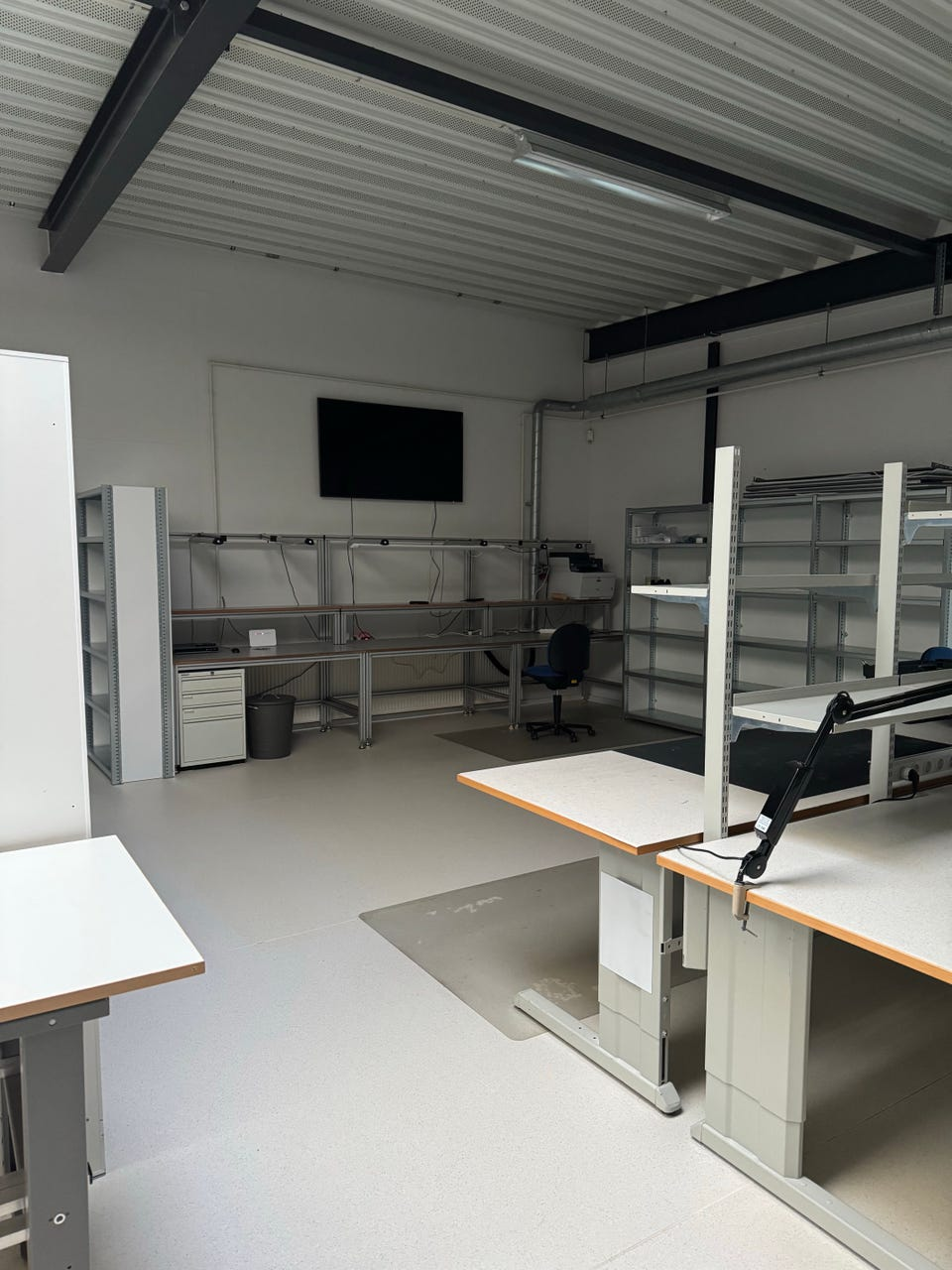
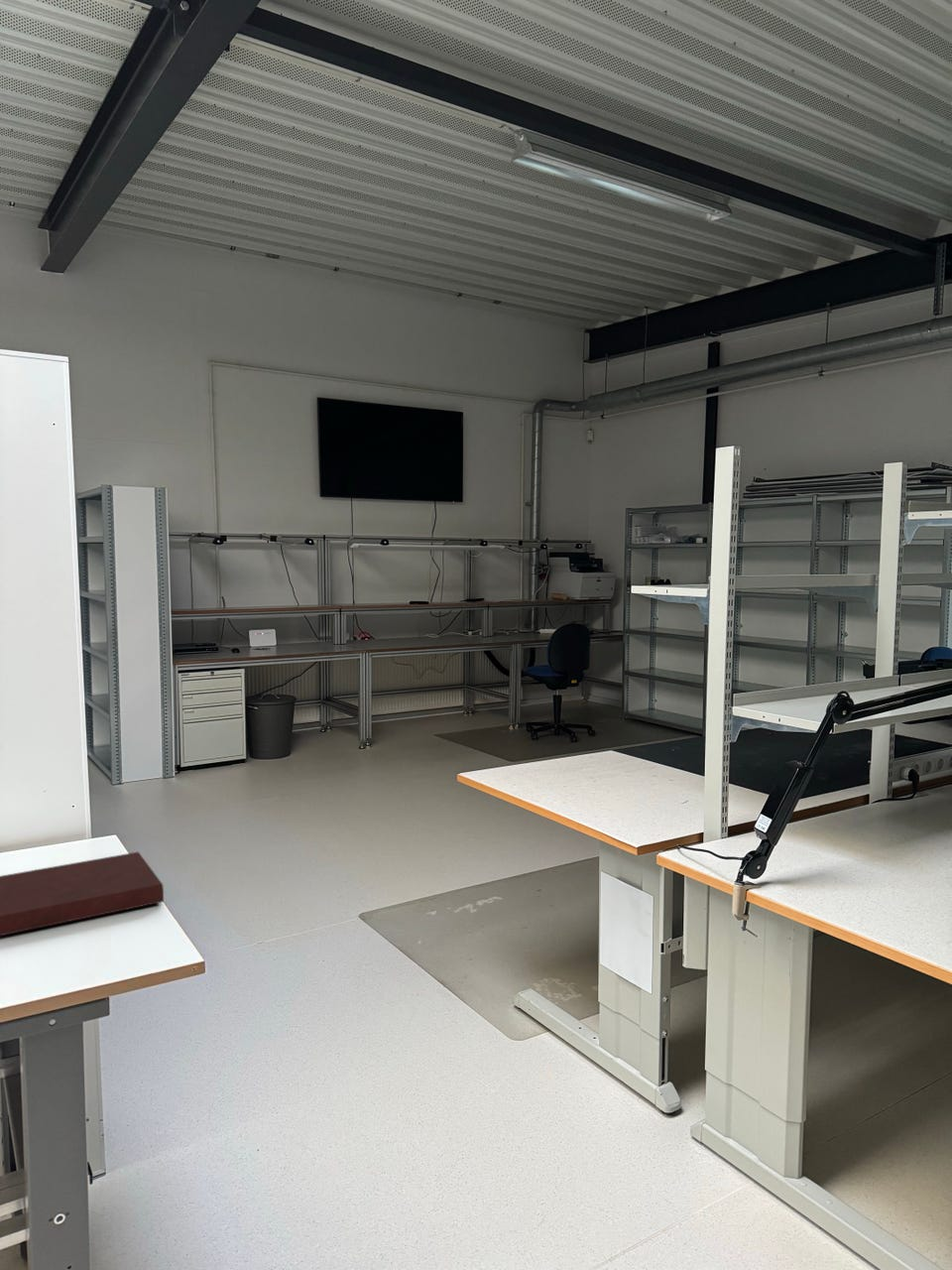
+ notebook [0,851,165,937]
